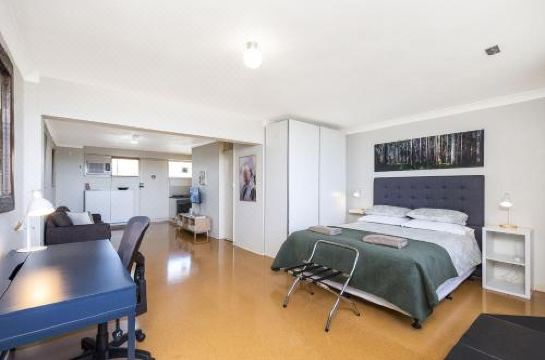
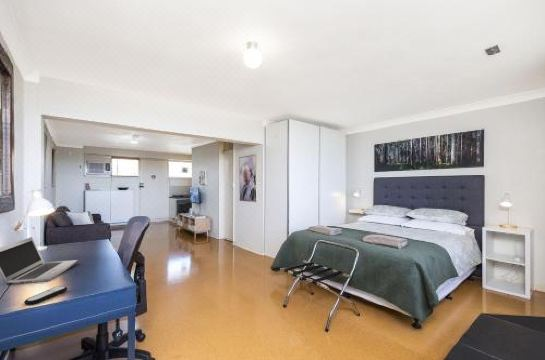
+ laptop [0,236,79,286]
+ remote control [23,285,68,306]
